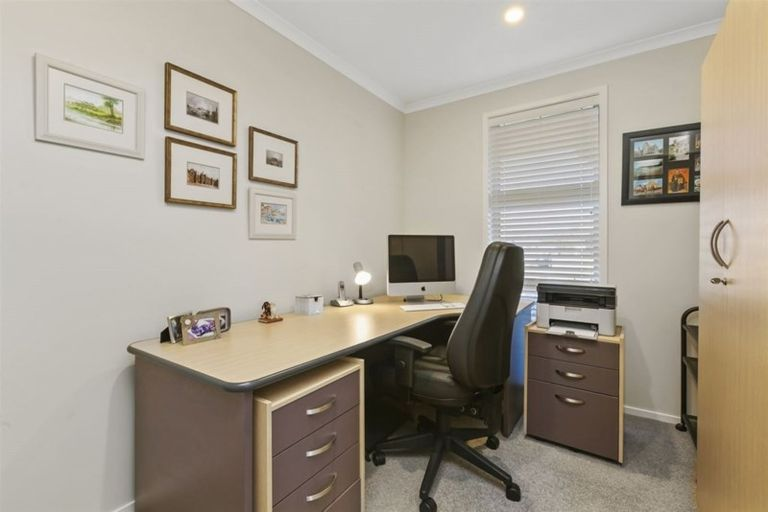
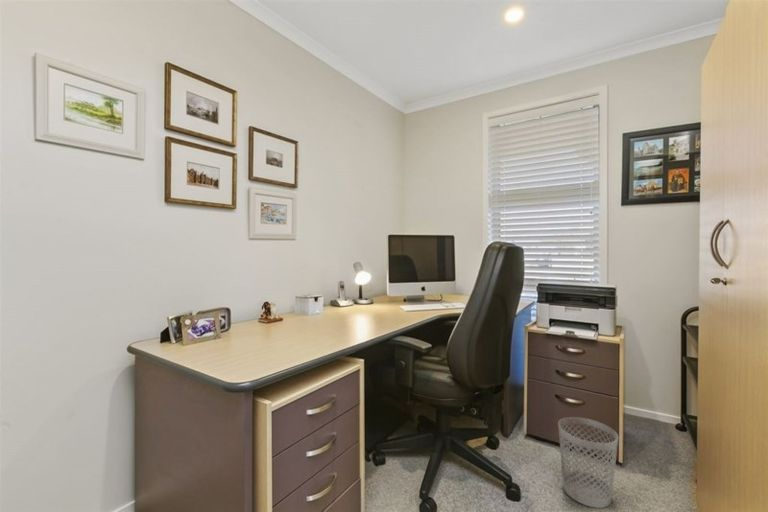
+ wastebasket [557,416,619,509]
